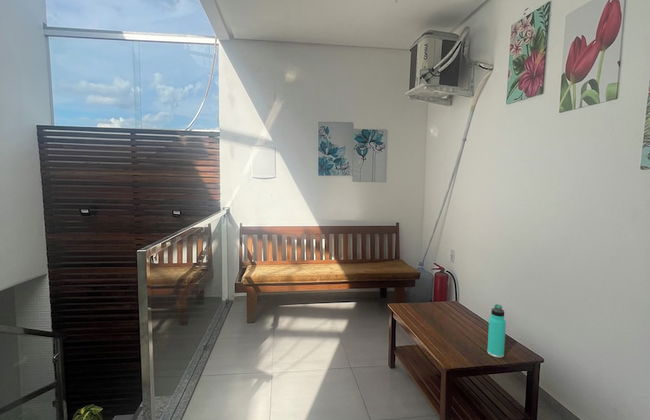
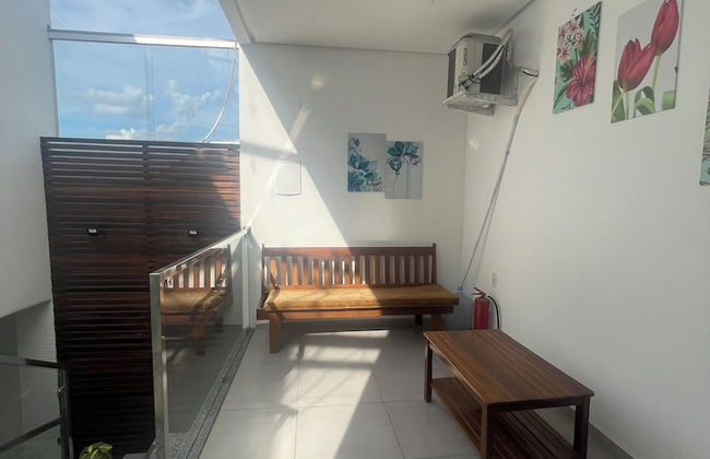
- thermos bottle [486,304,507,359]
